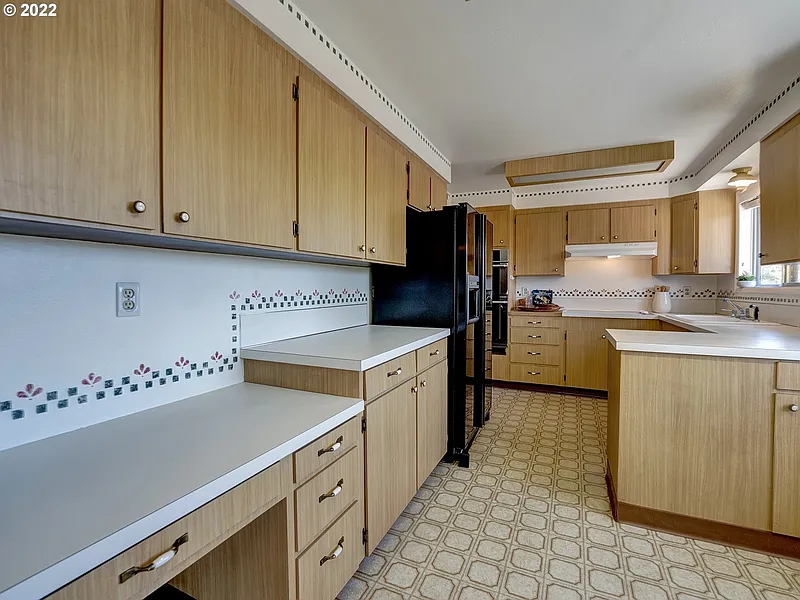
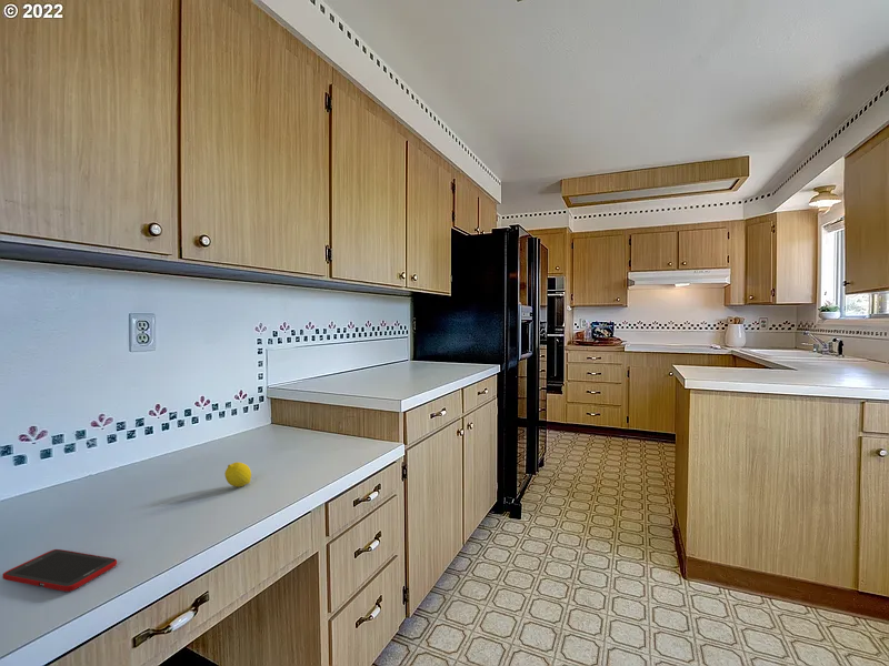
+ fruit [223,461,252,488]
+ cell phone [1,548,118,593]
